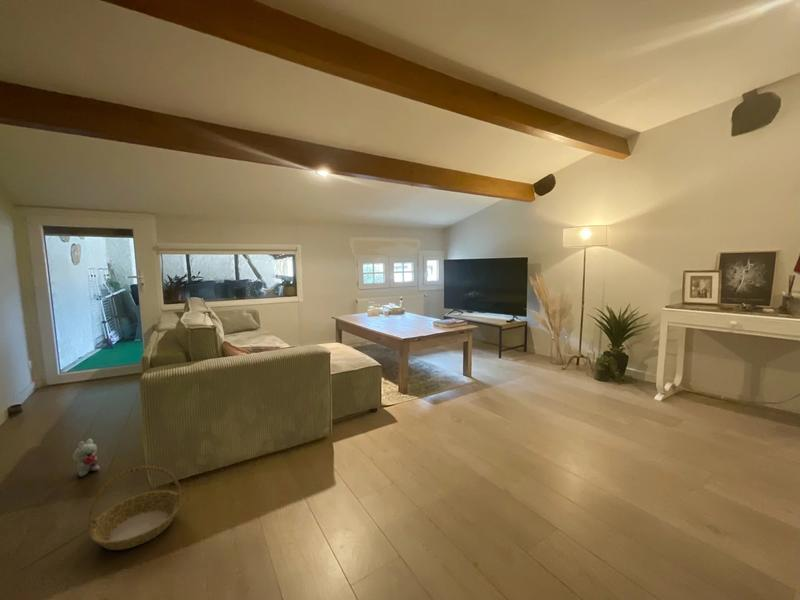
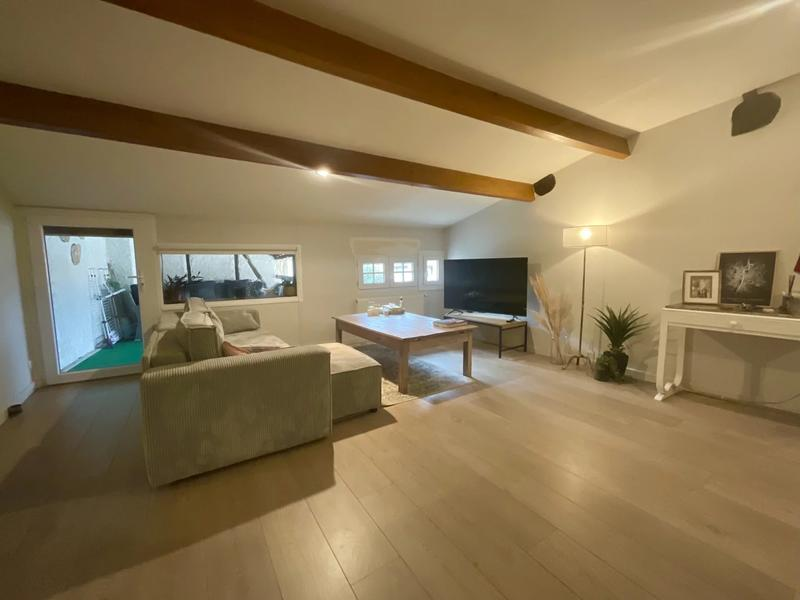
- basket [87,465,183,551]
- plush toy [72,438,100,478]
